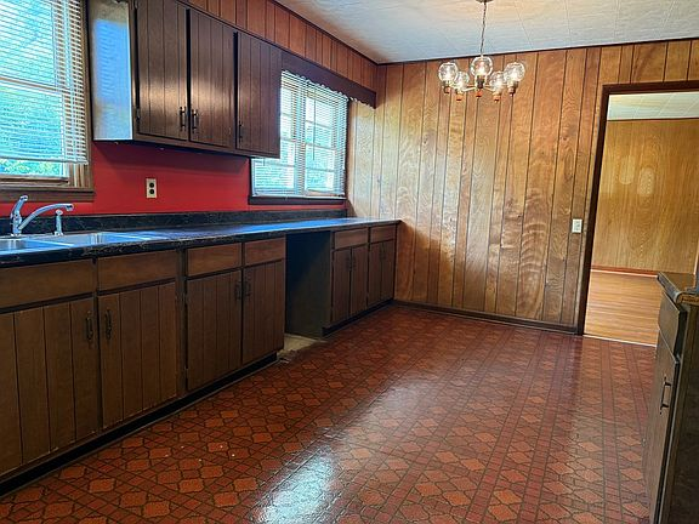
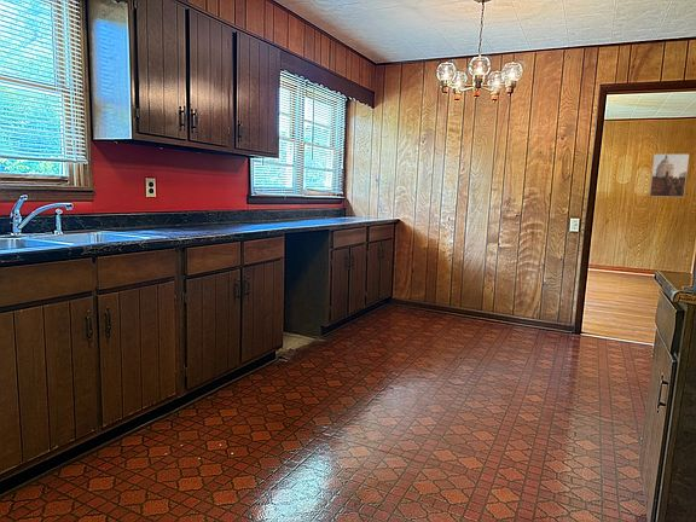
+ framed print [649,153,690,198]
